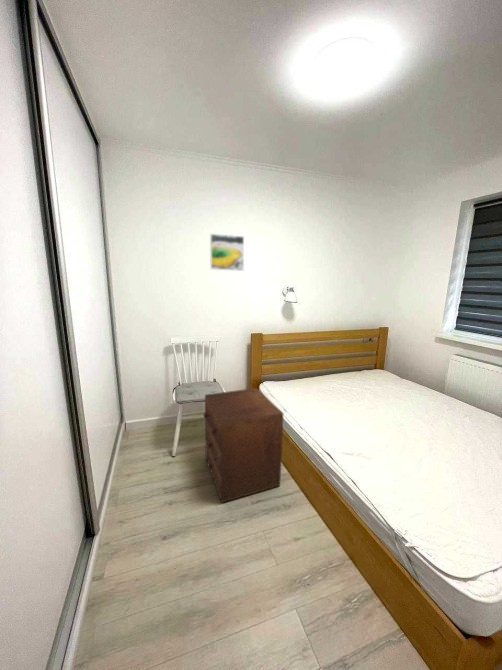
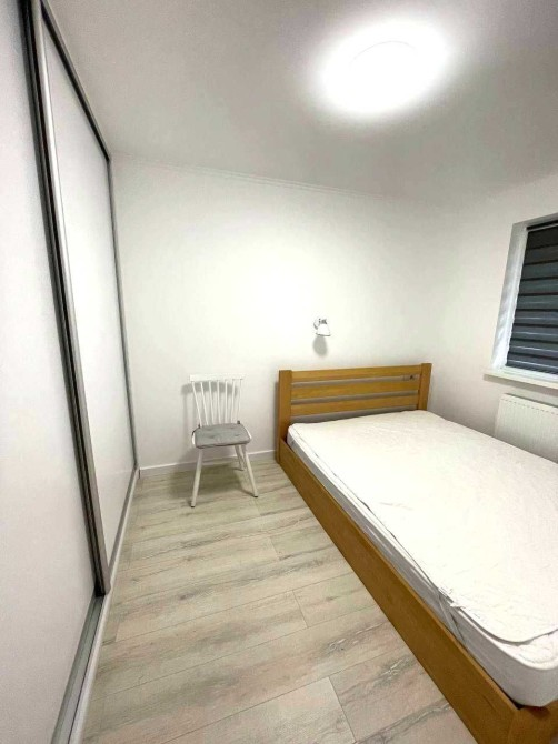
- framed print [209,233,245,272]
- nightstand [203,387,284,503]
